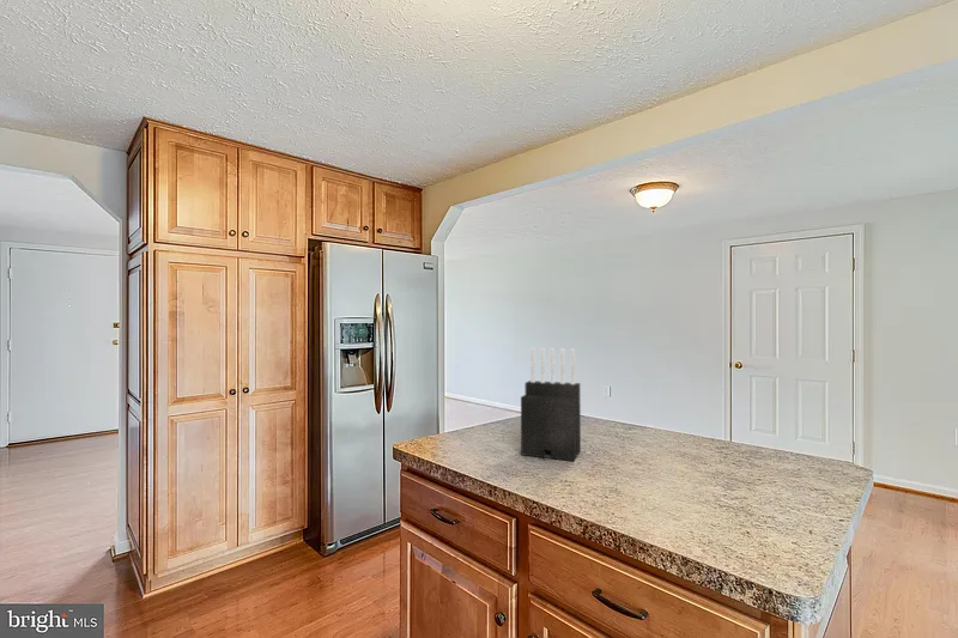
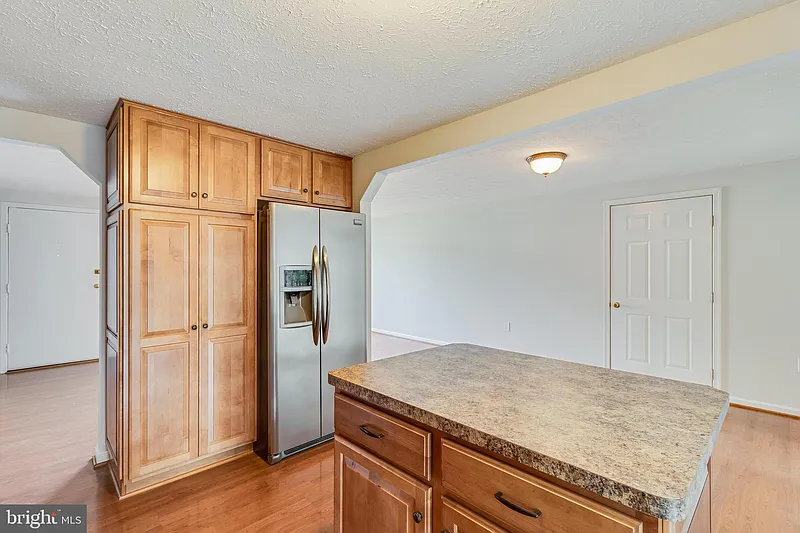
- knife block [520,347,582,462]
